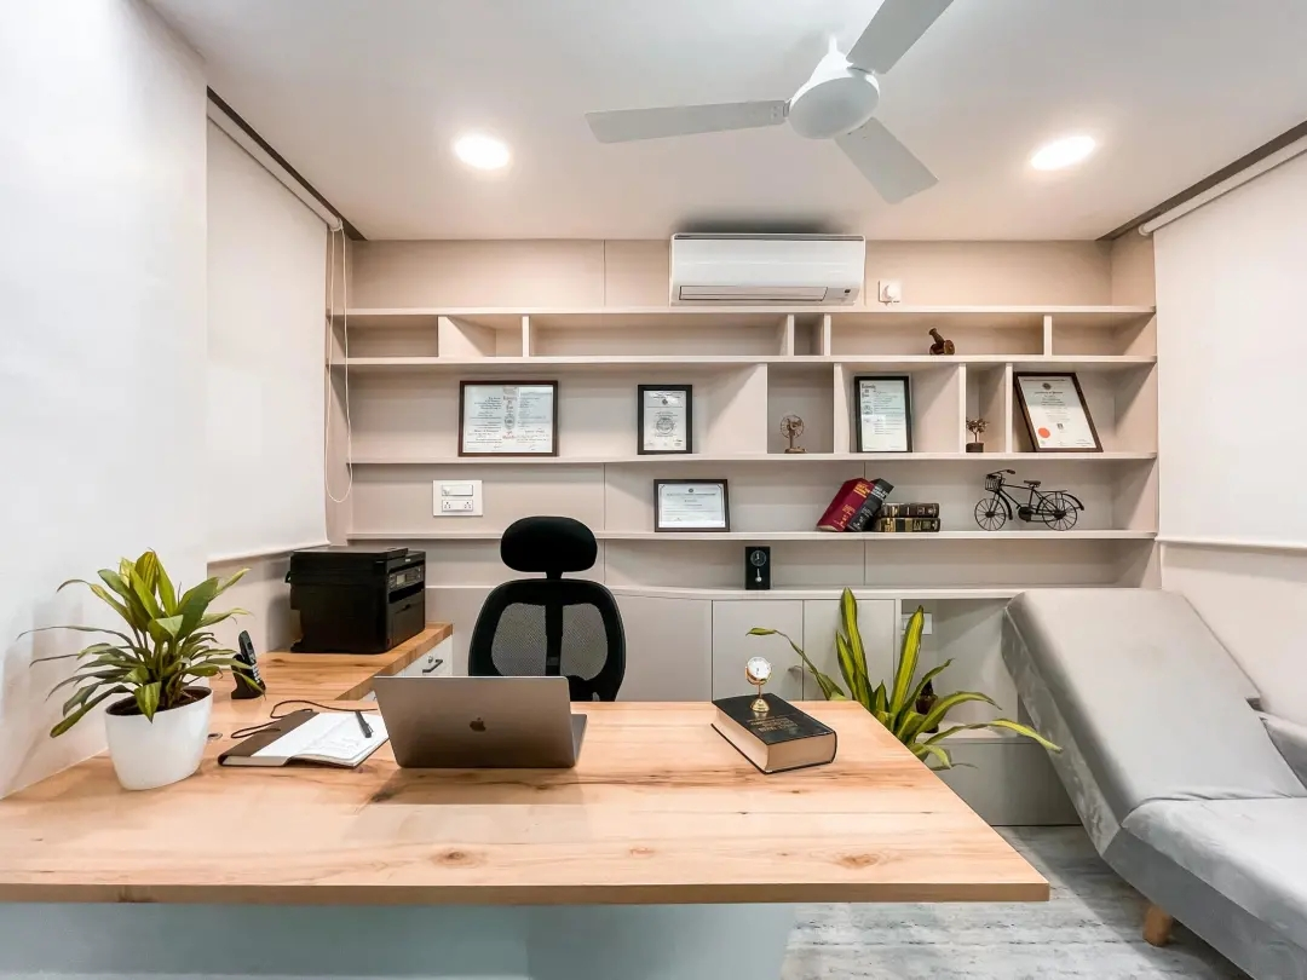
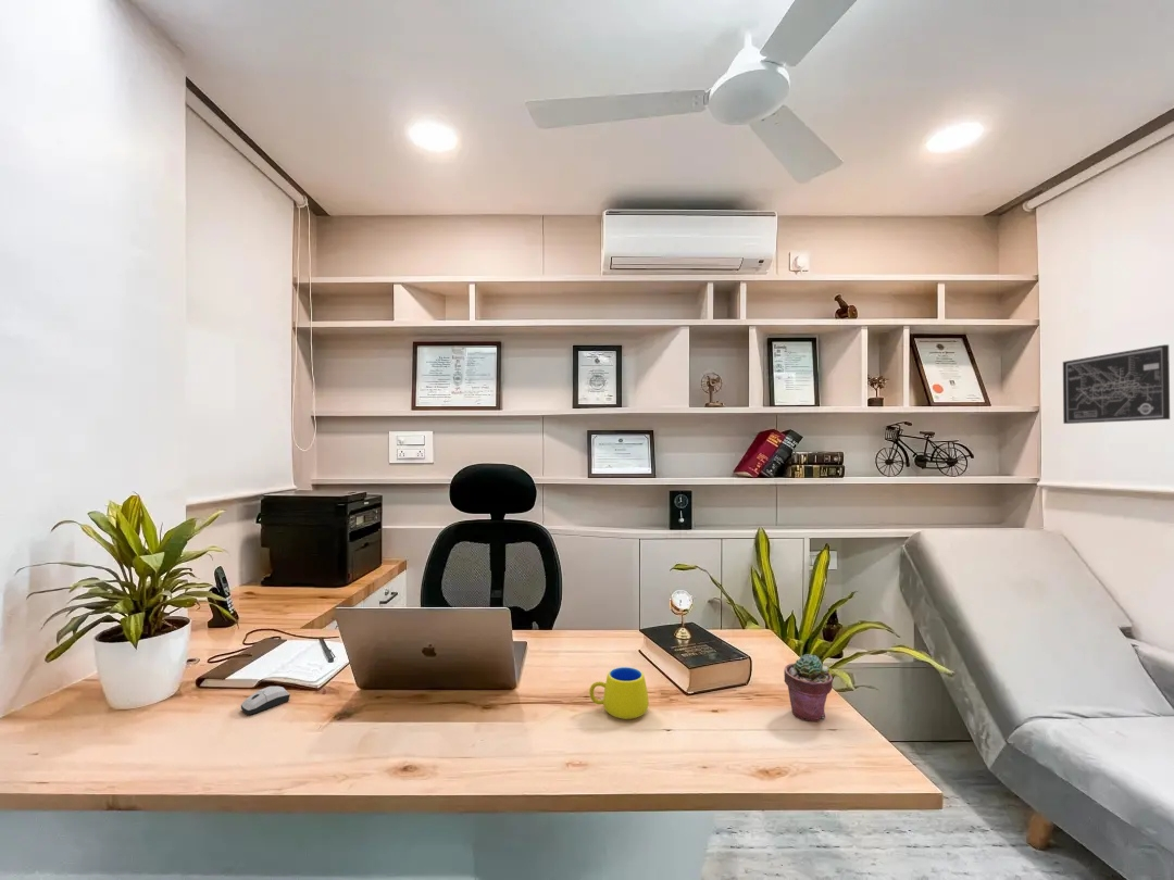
+ wall art [1062,343,1171,425]
+ mug [588,666,650,720]
+ computer mouse [240,686,291,716]
+ potted succulent [783,653,834,722]
